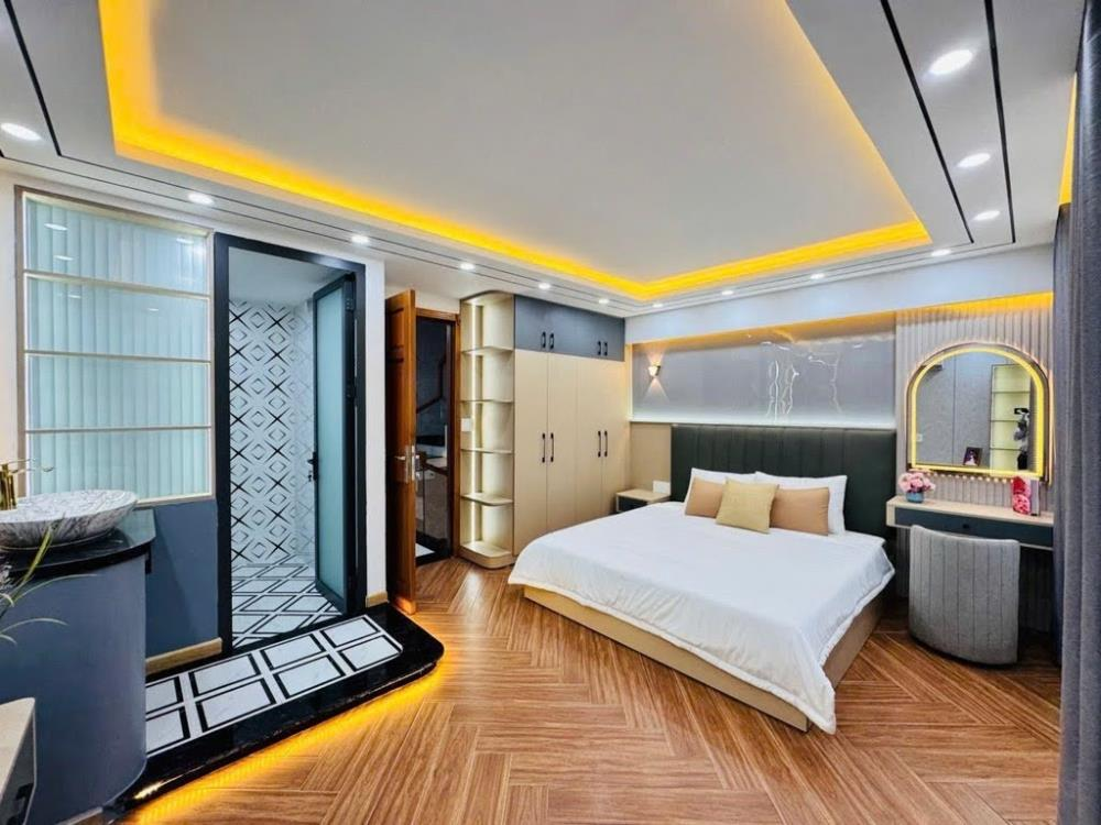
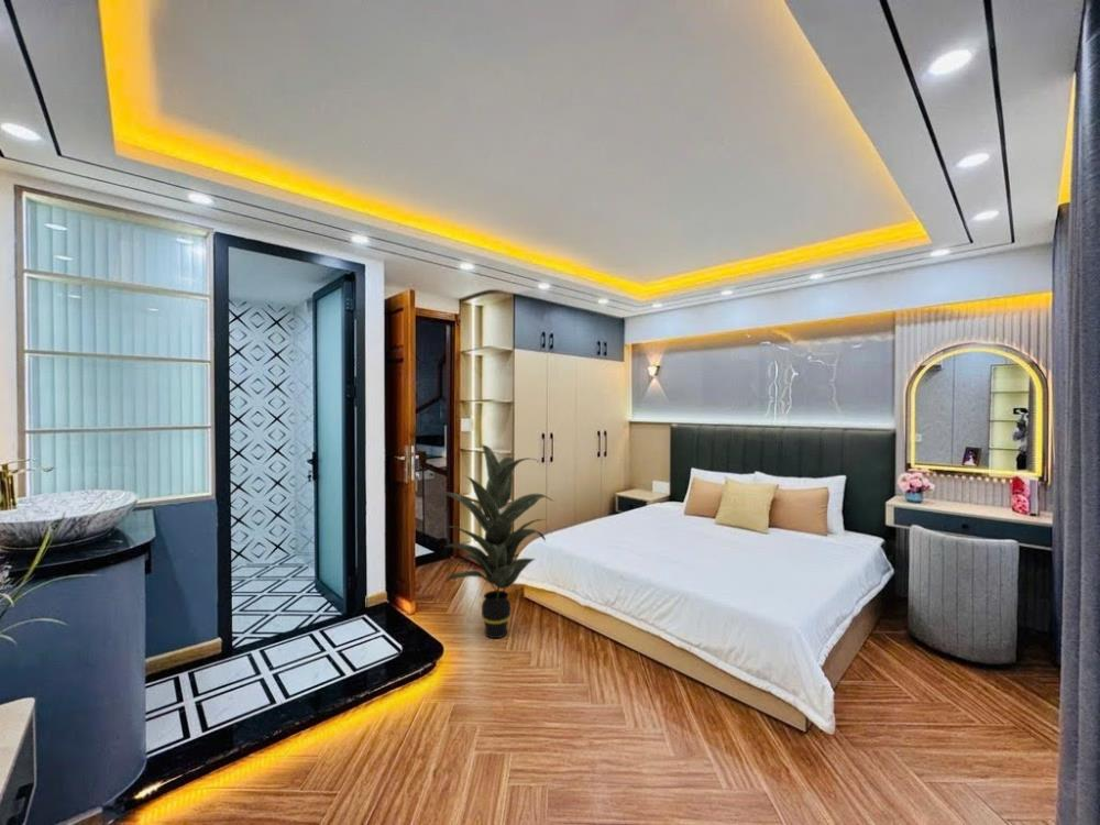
+ indoor plant [439,443,556,639]
